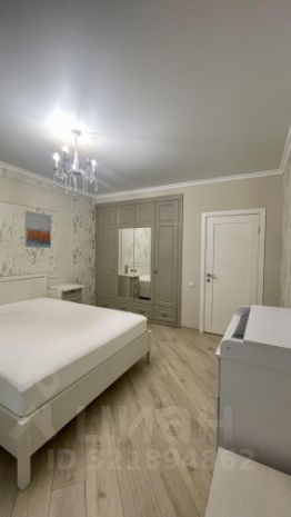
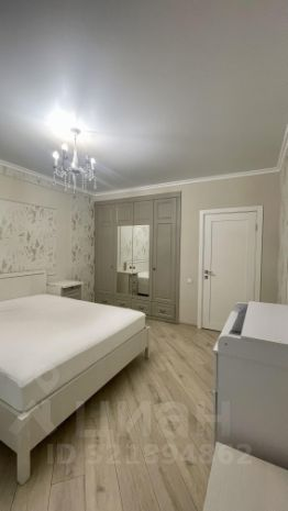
- wall art [23,210,52,249]
